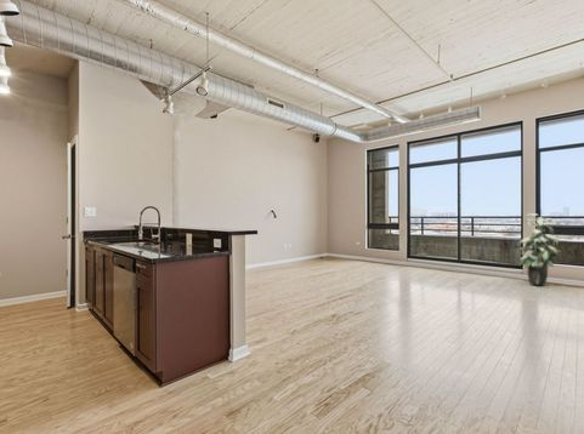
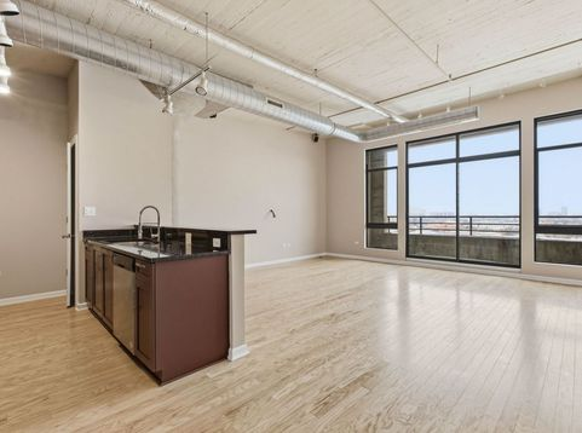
- indoor plant [515,212,562,286]
